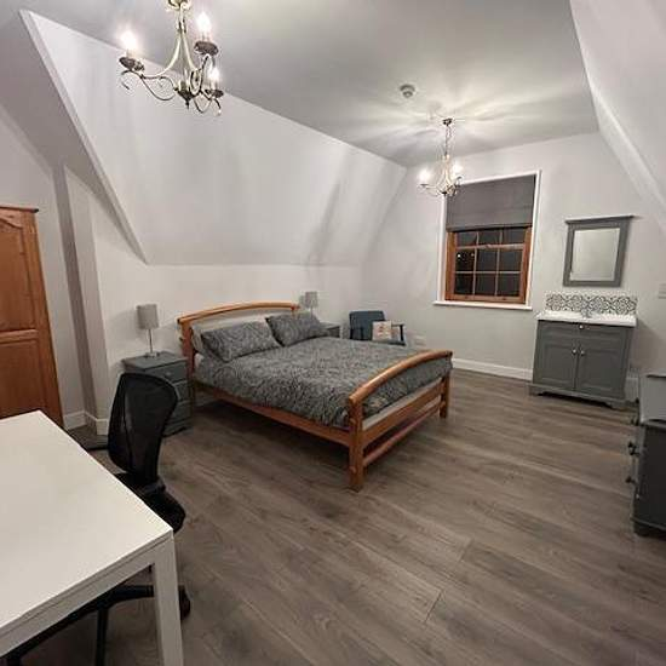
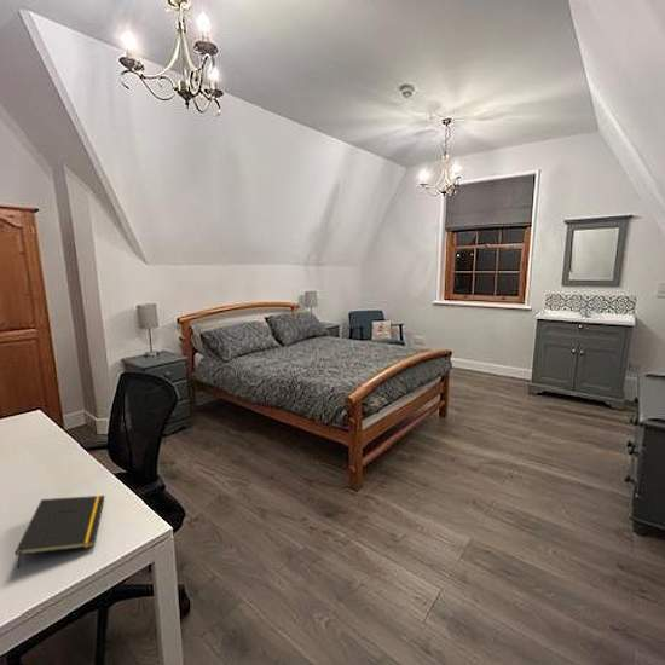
+ notepad [15,495,106,569]
